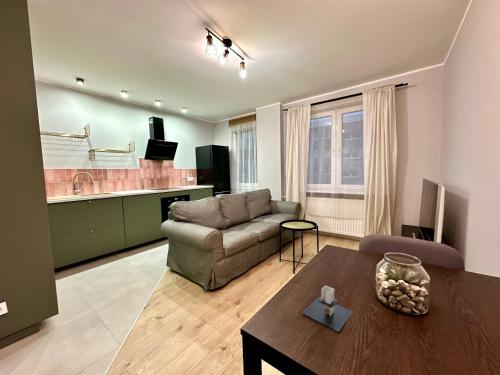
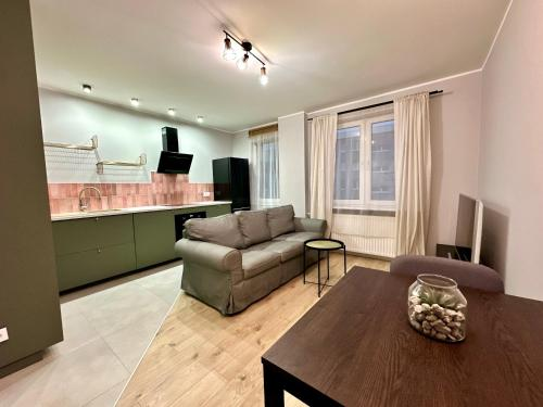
- architectural model [301,285,354,333]
